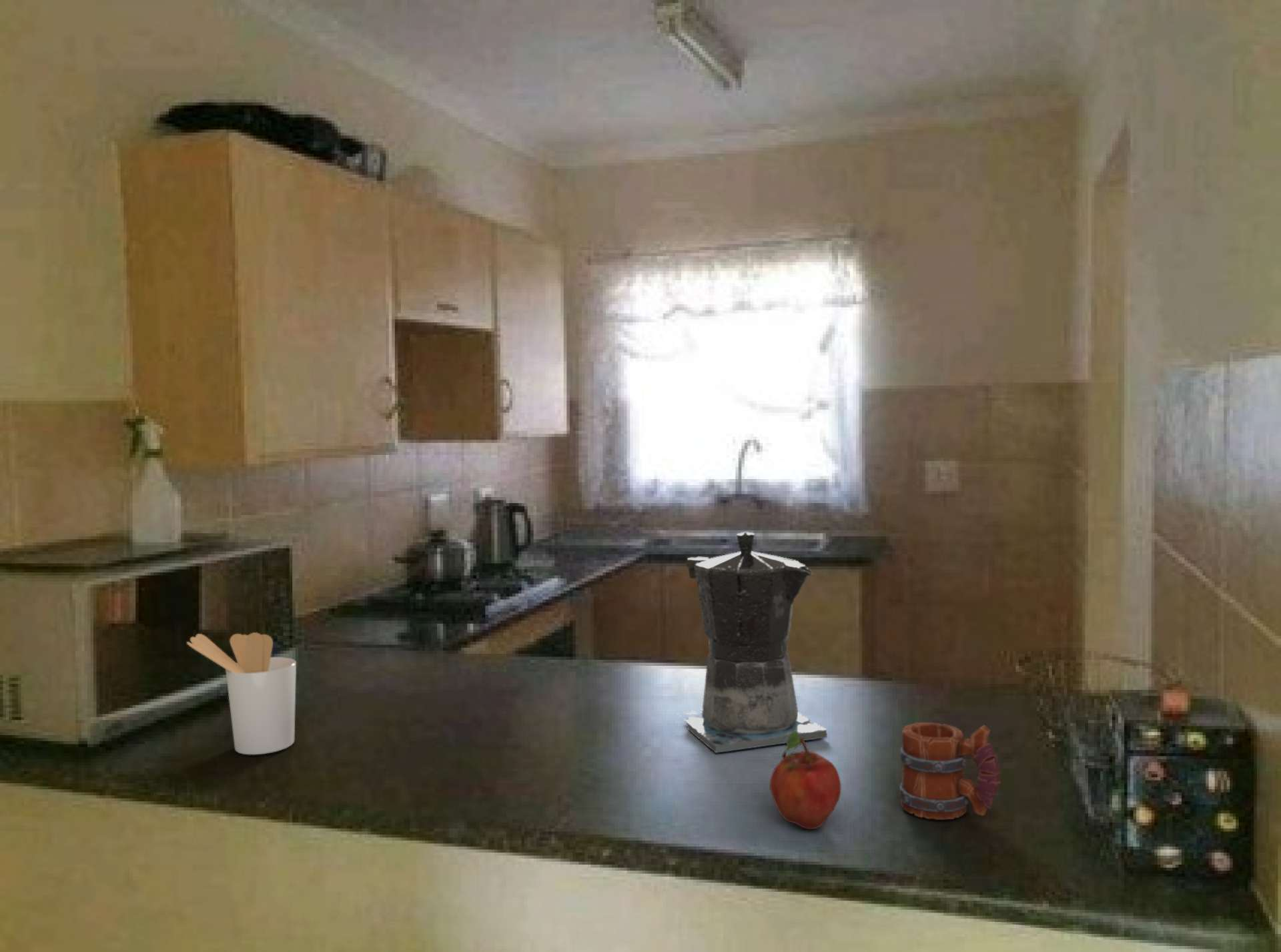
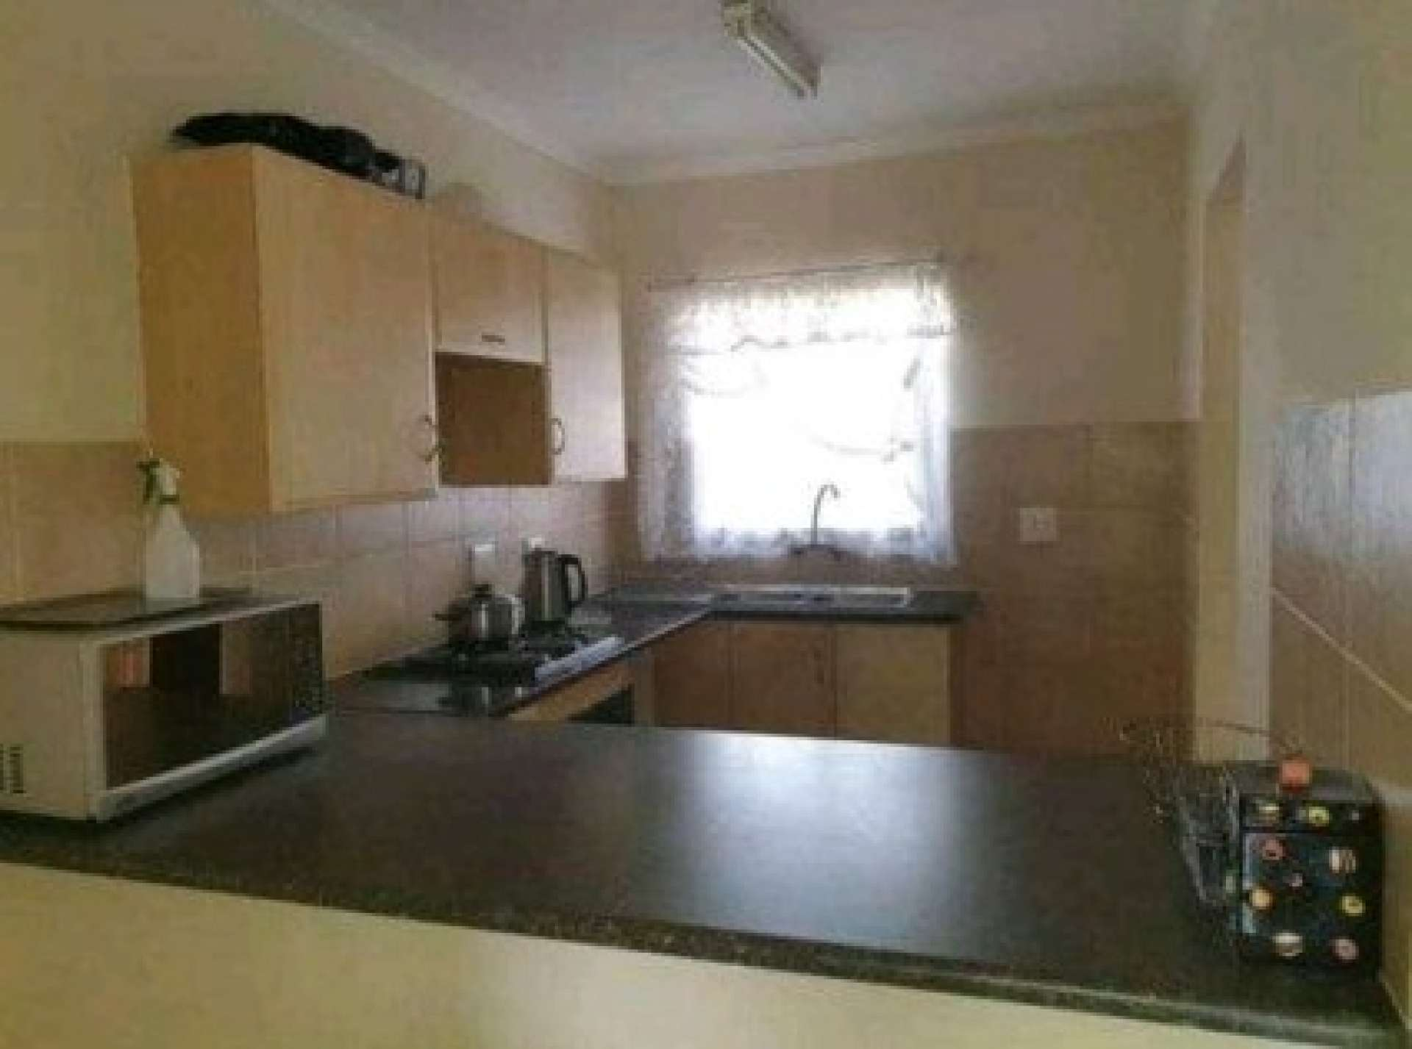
- utensil holder [186,632,297,755]
- mug [898,722,1001,821]
- fruit [769,731,842,830]
- coffee maker [677,531,828,754]
